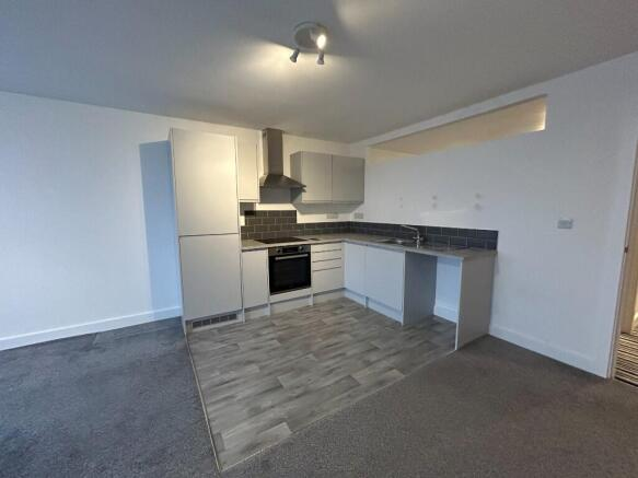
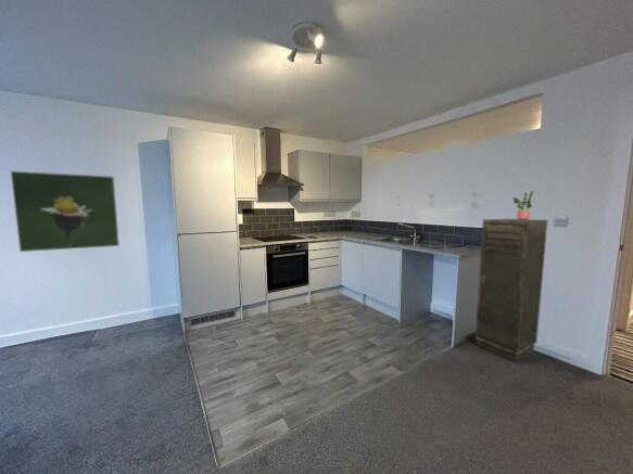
+ potted plant [512,190,534,220]
+ storage cabinet [474,218,548,363]
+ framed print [10,170,121,253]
